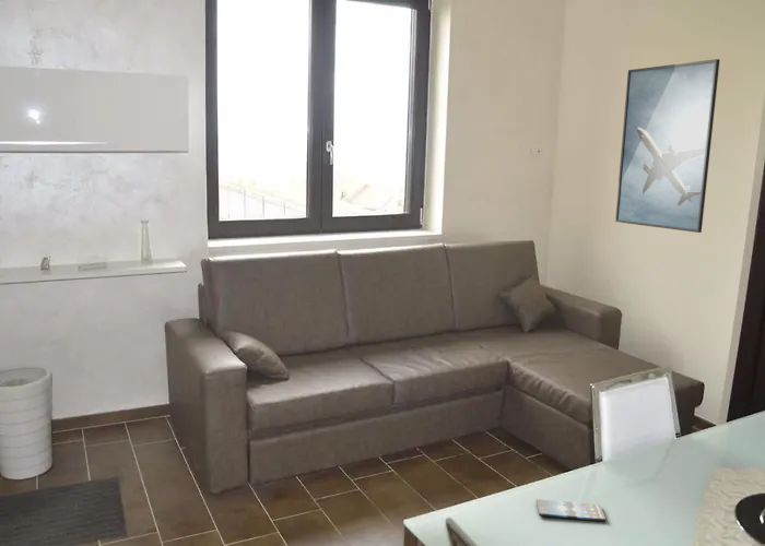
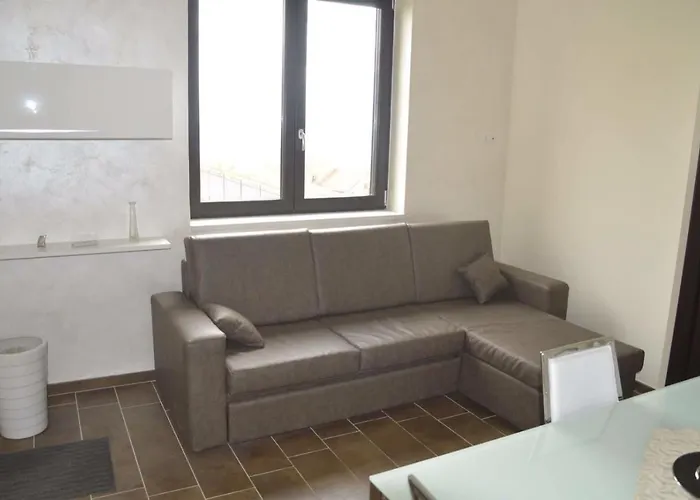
- smartphone [536,498,607,522]
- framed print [614,58,720,234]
